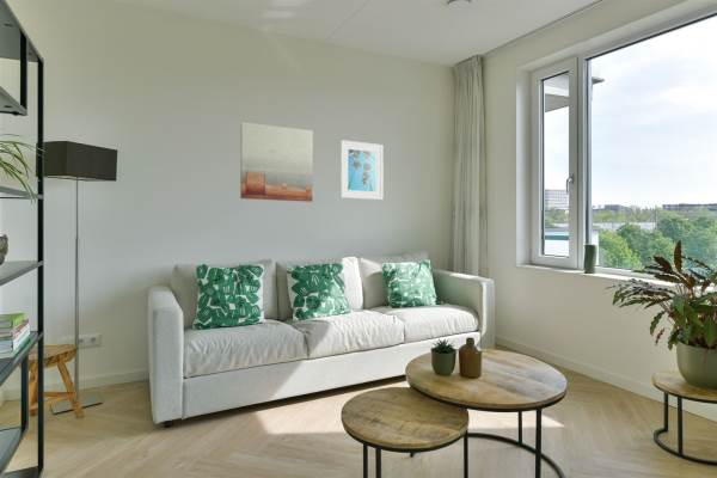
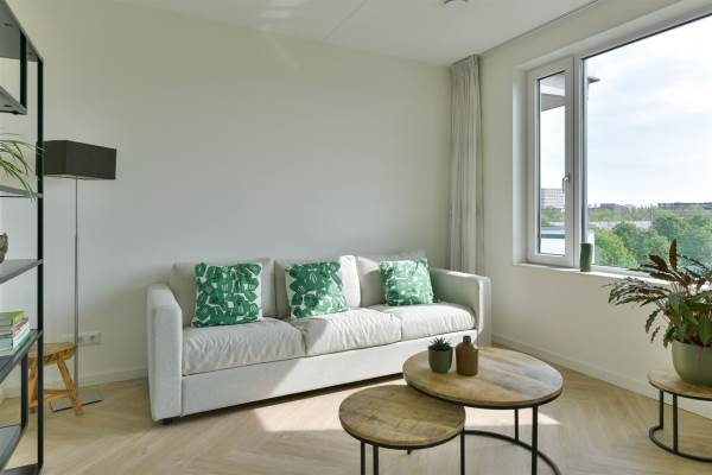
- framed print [339,139,385,201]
- wall art [239,121,314,203]
